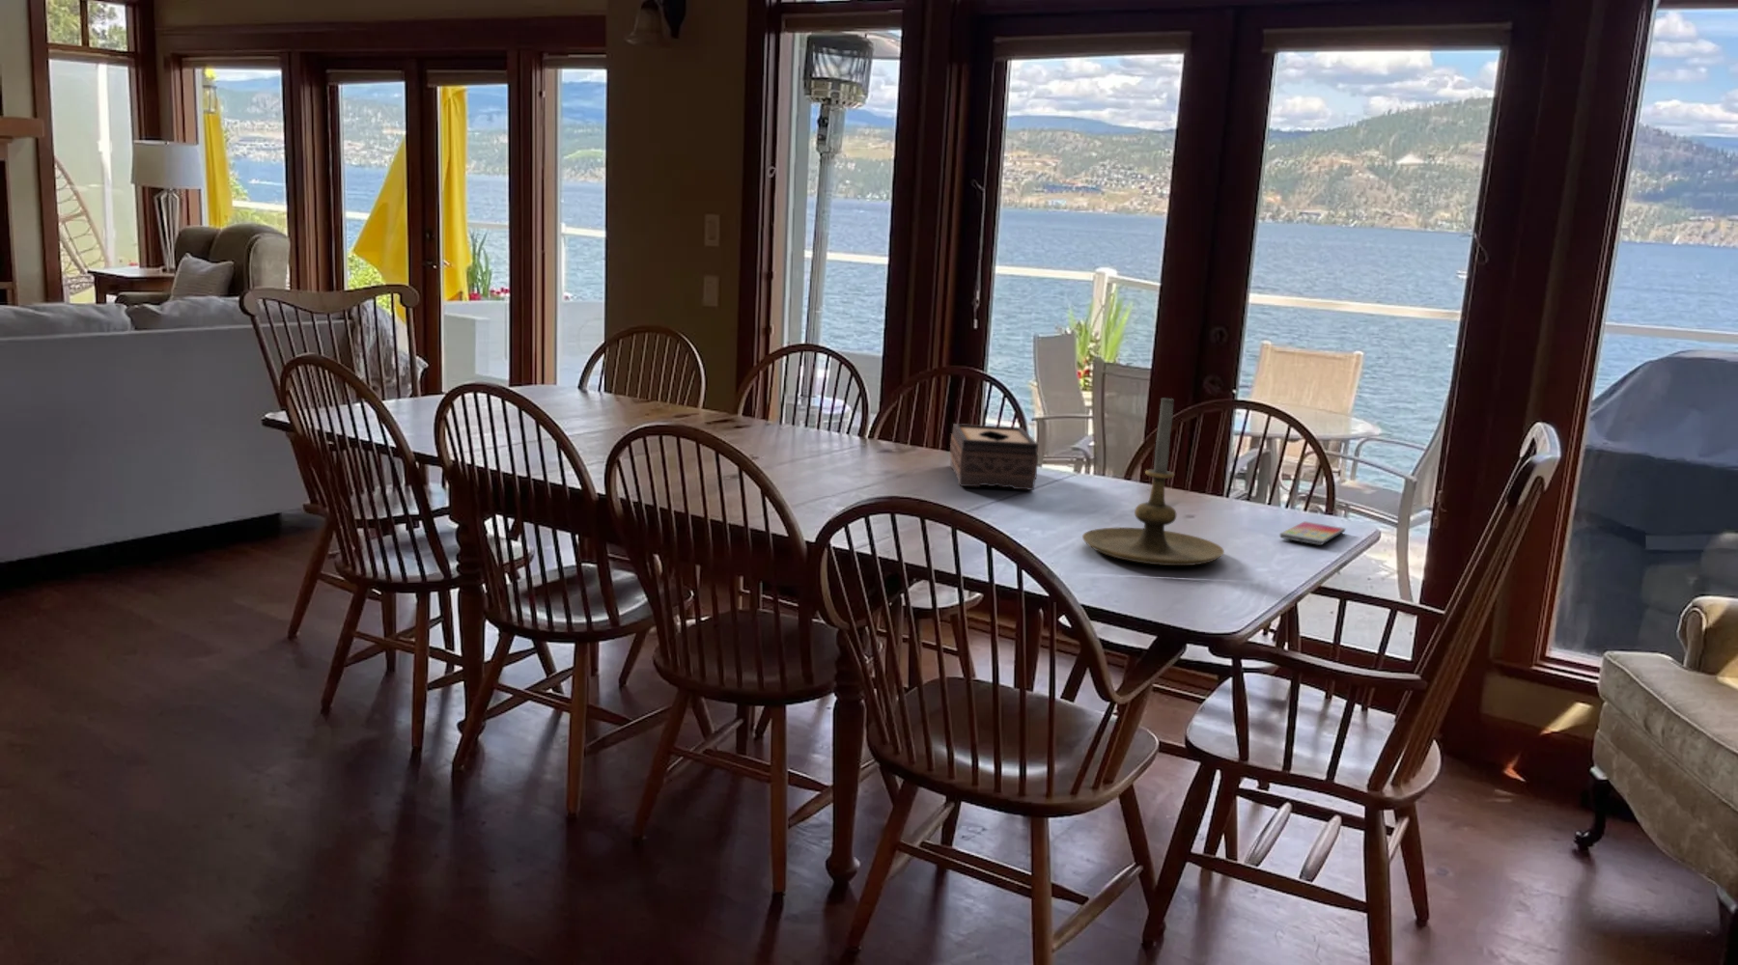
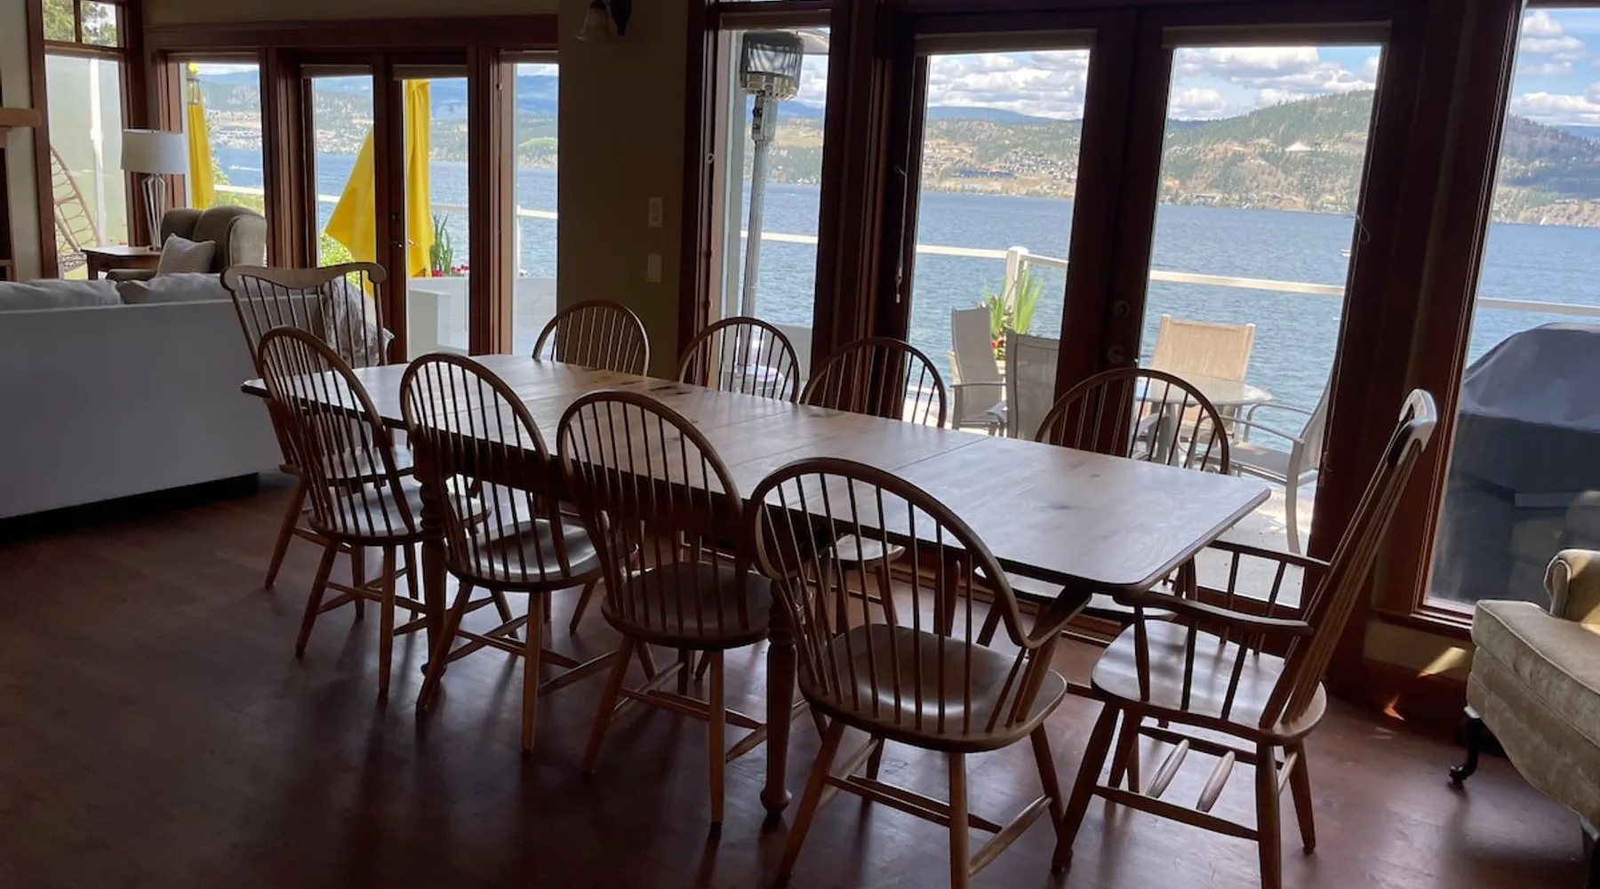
- smartphone [1279,521,1346,547]
- candle holder [1082,396,1226,567]
- tissue box [949,423,1039,491]
